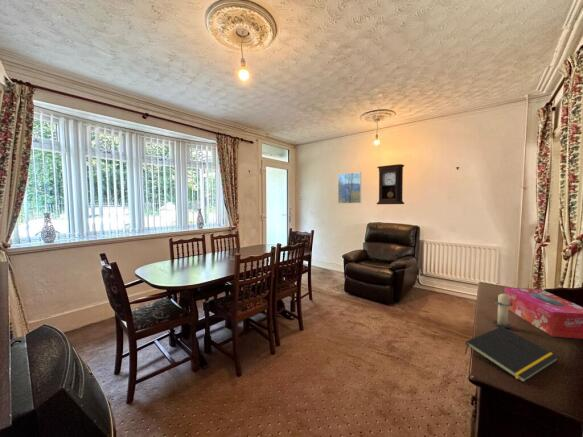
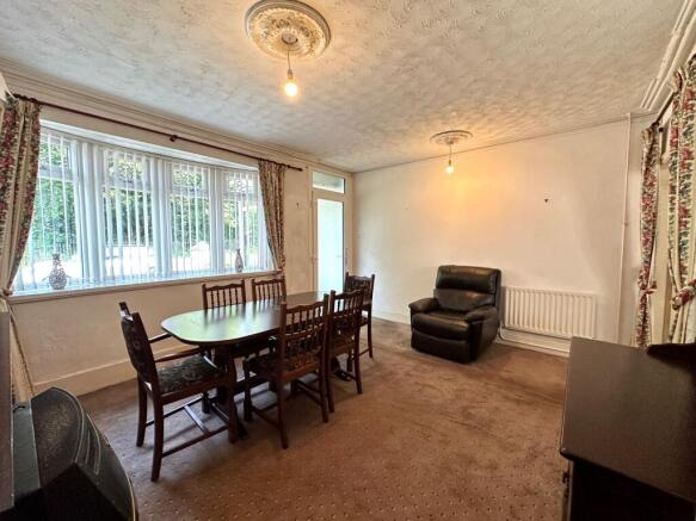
- pendulum clock [376,163,405,205]
- tissue box [504,286,583,340]
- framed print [337,171,362,204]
- candle [492,291,513,329]
- notepad [464,326,560,383]
